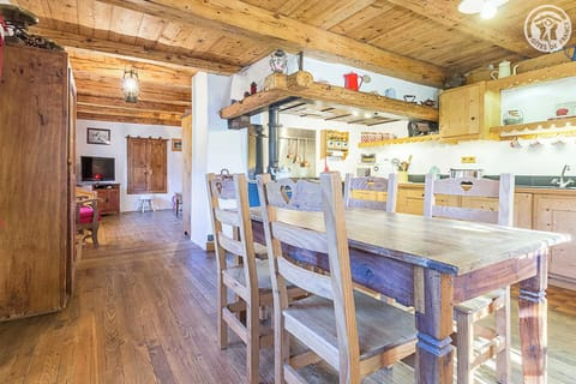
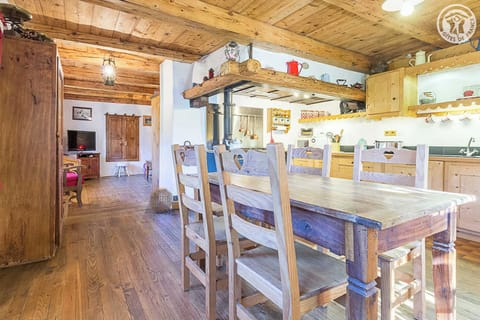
+ woven basket [149,187,173,214]
